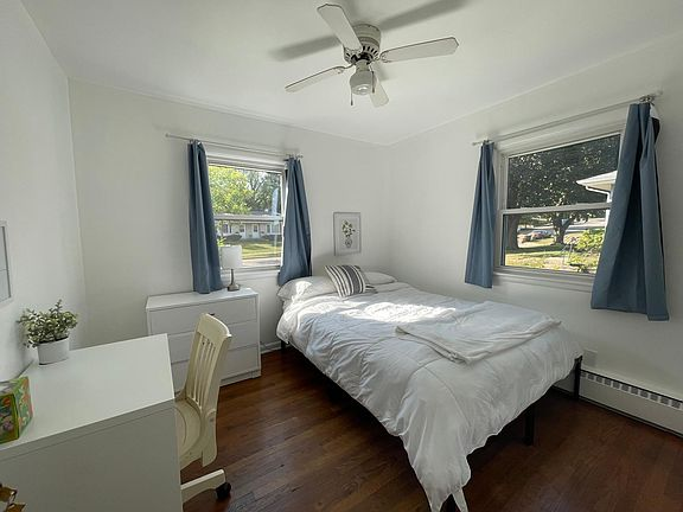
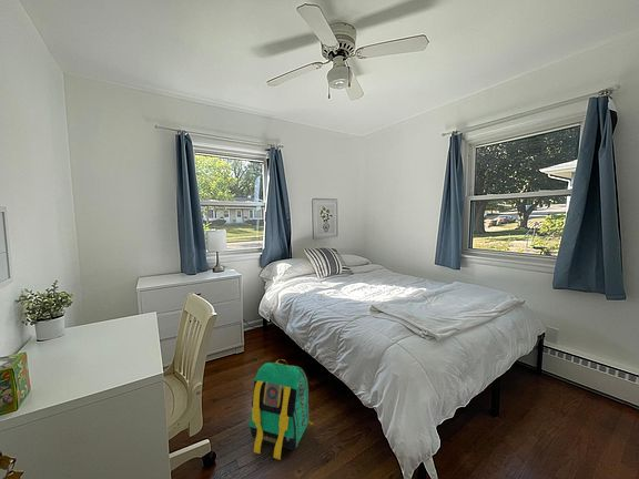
+ backpack [248,358,314,461]
